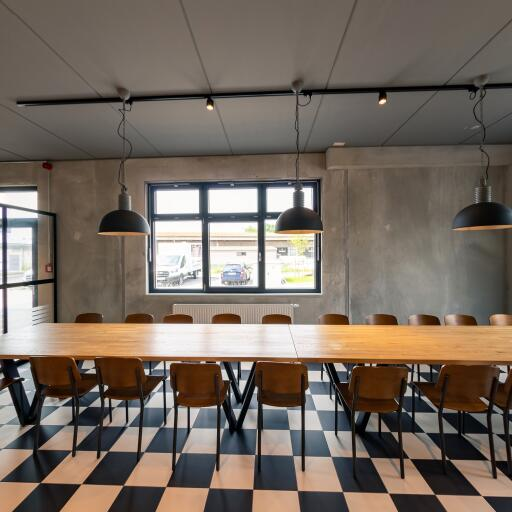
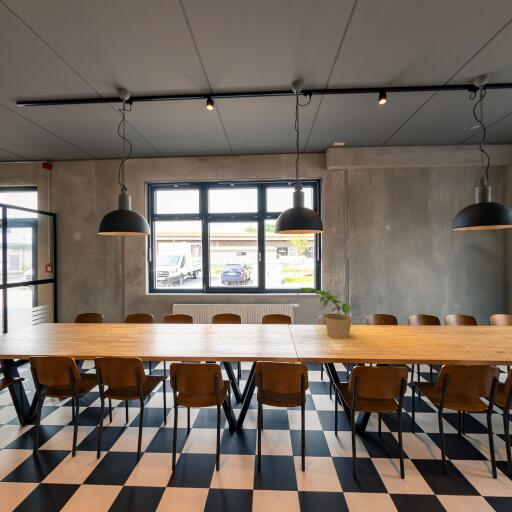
+ potted plant [296,287,353,339]
